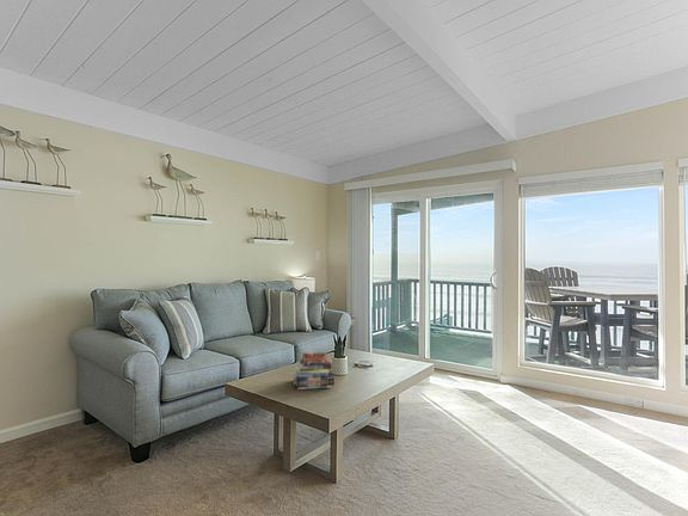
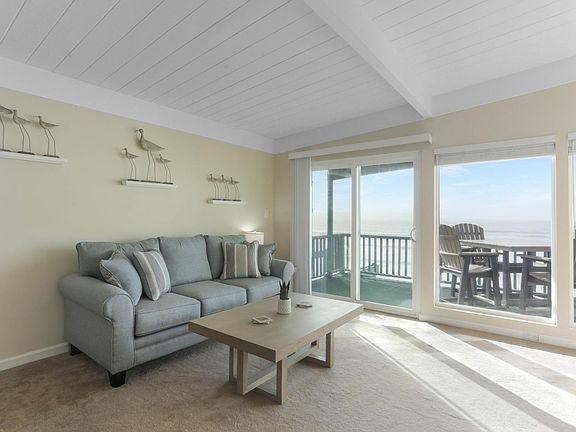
- book [293,351,336,391]
